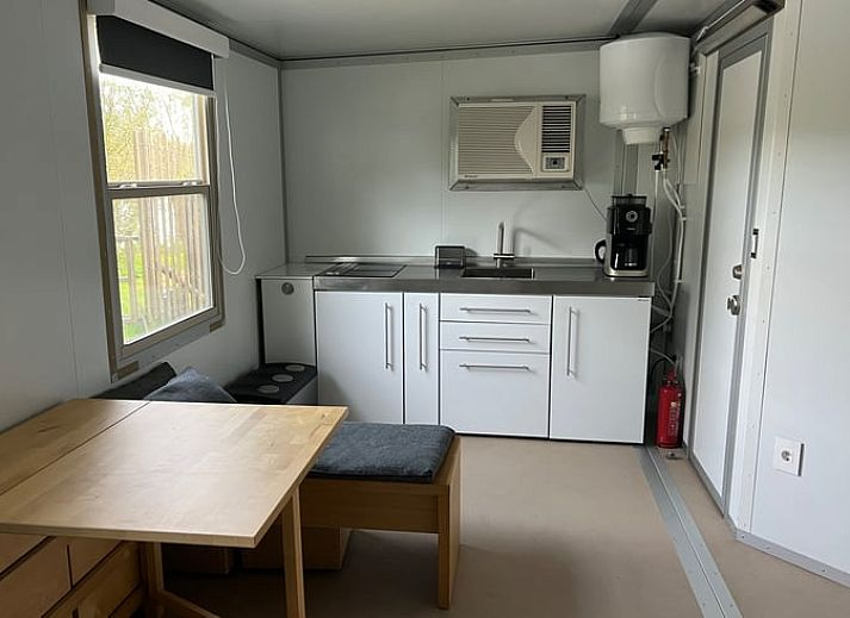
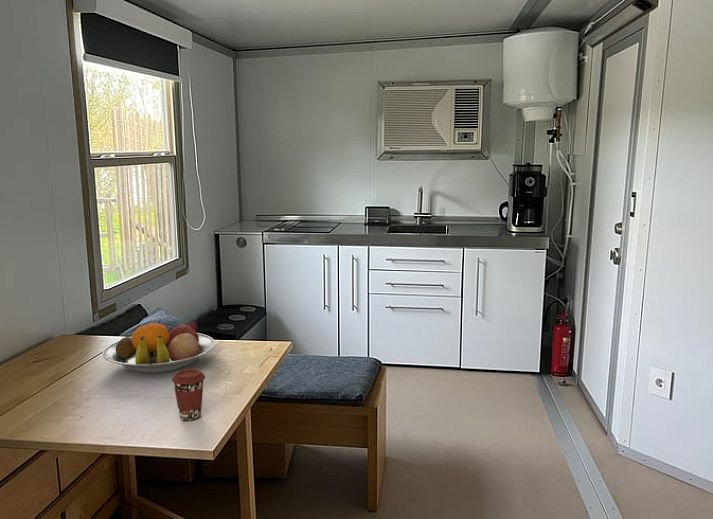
+ coffee cup [171,368,206,422]
+ fruit bowl [102,318,216,374]
